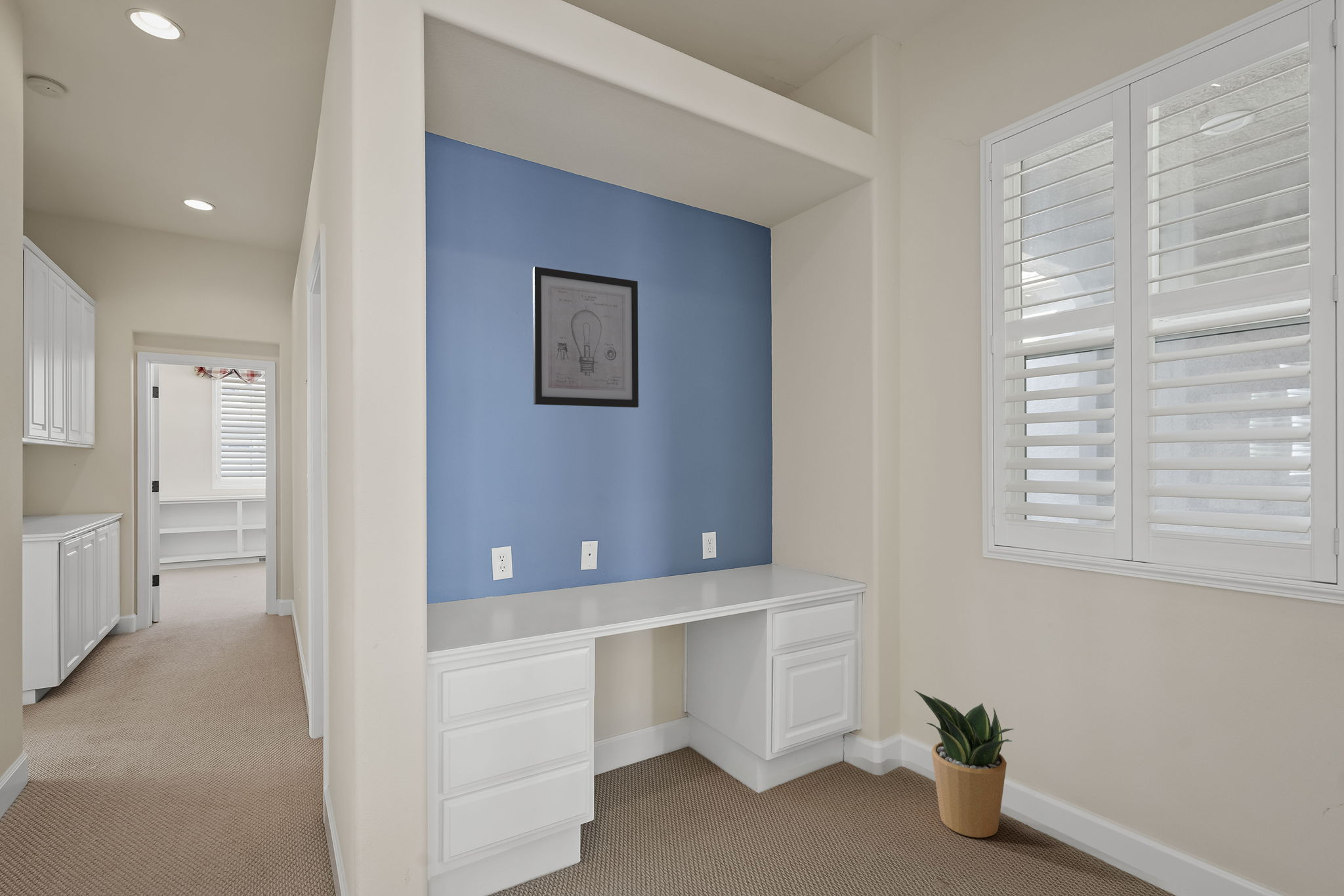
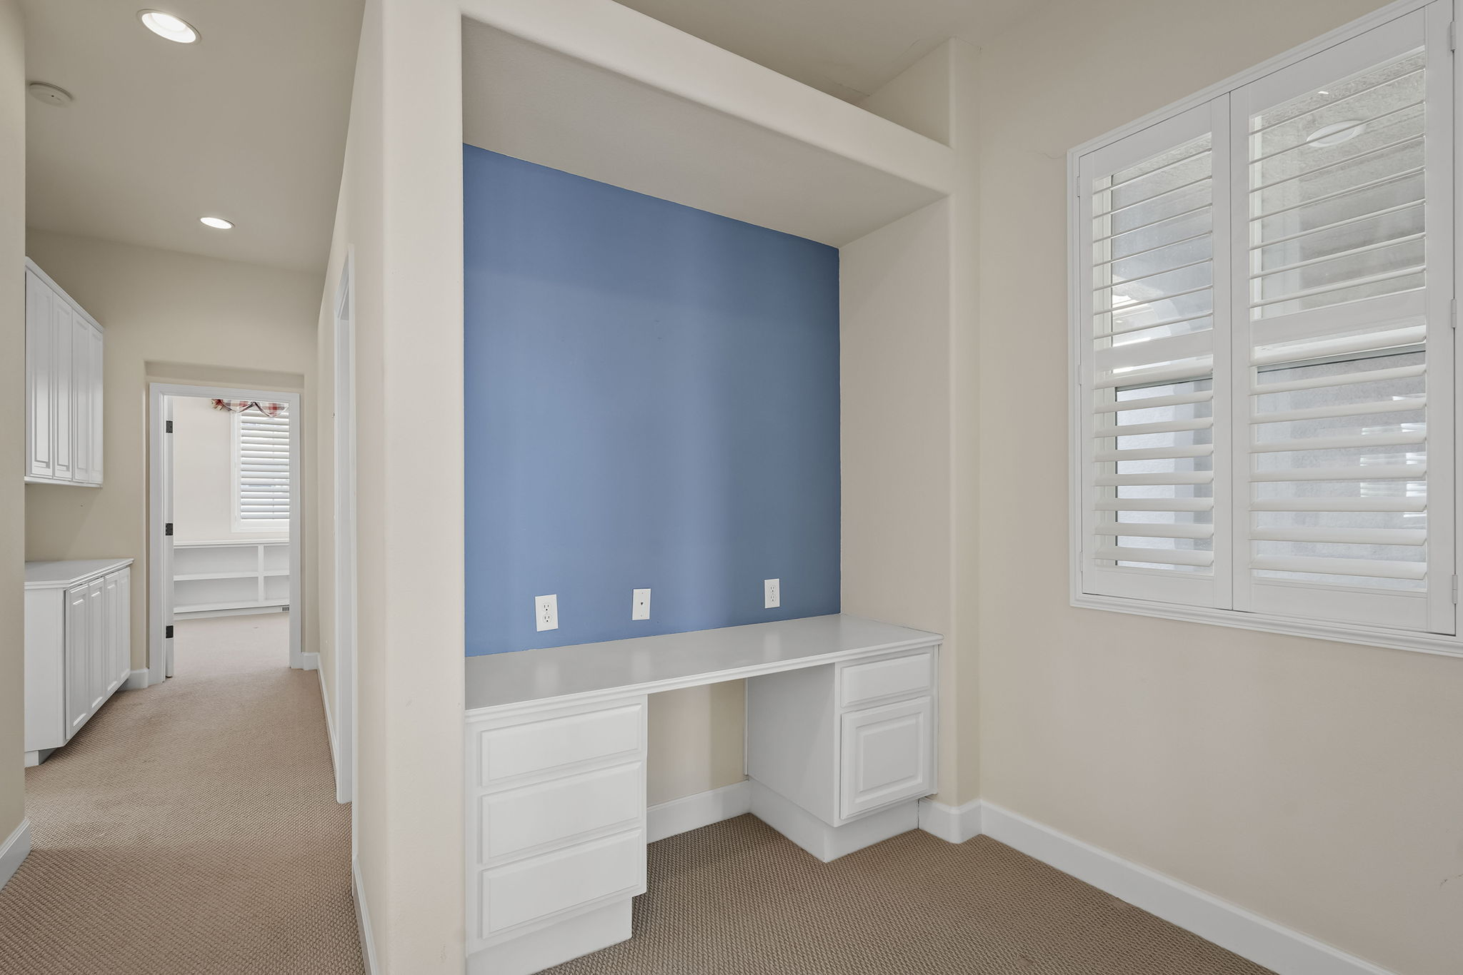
- potted plant [913,689,1015,838]
- wall art [532,266,639,408]
